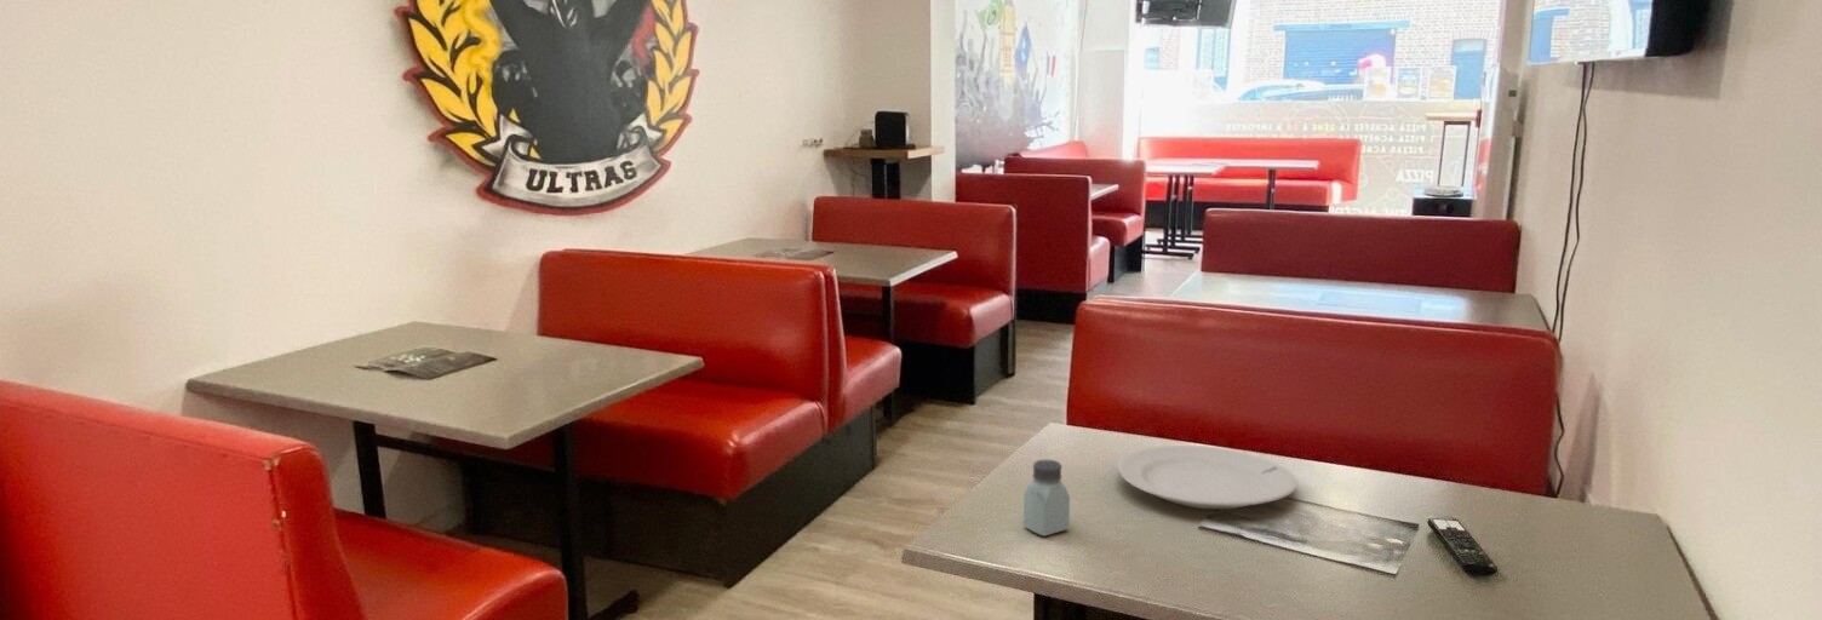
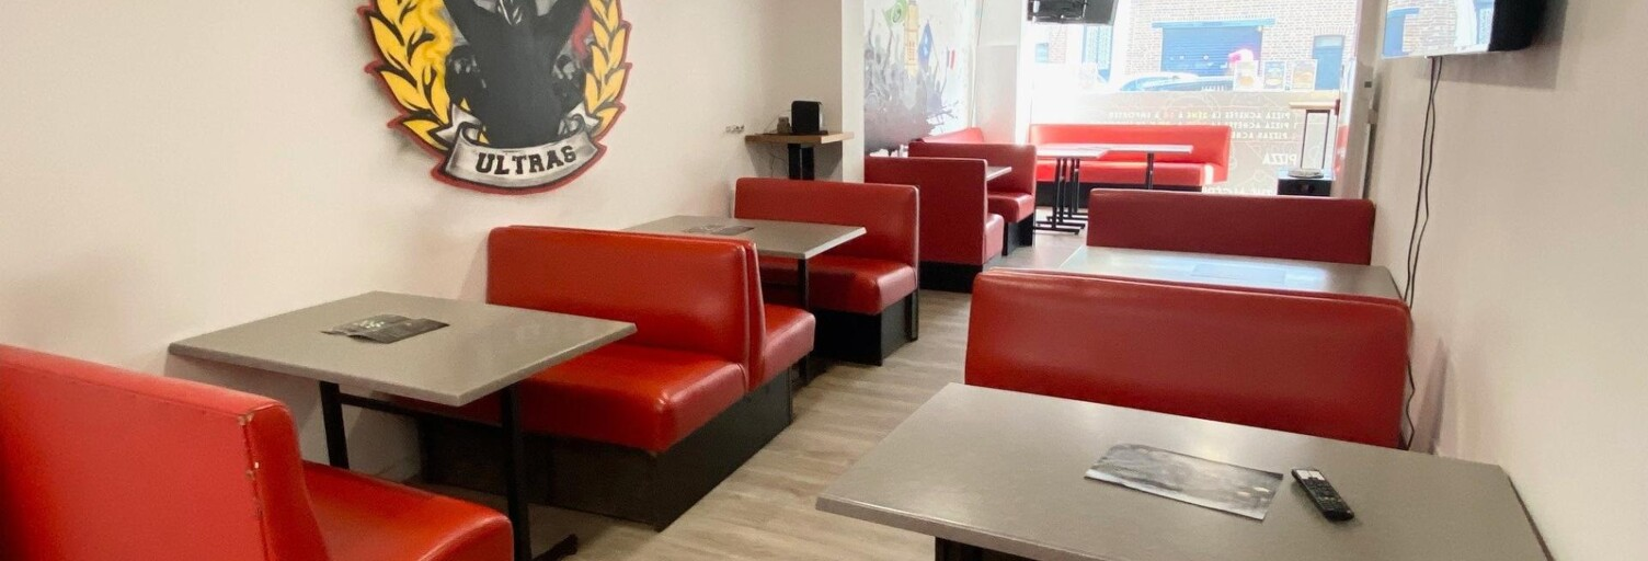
- saltshaker [1022,459,1071,538]
- chinaware [1117,444,1299,510]
